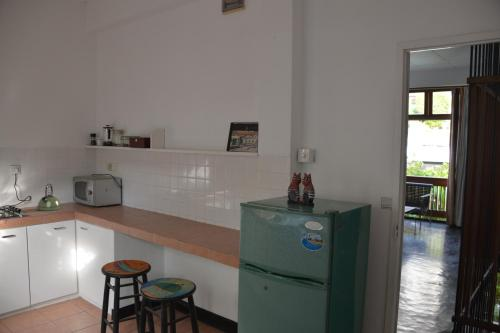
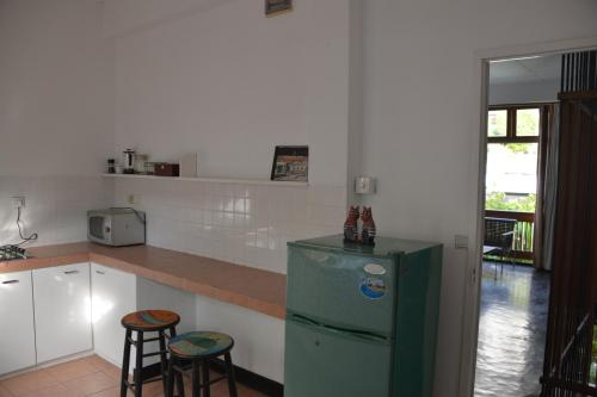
- kettle [36,183,62,212]
